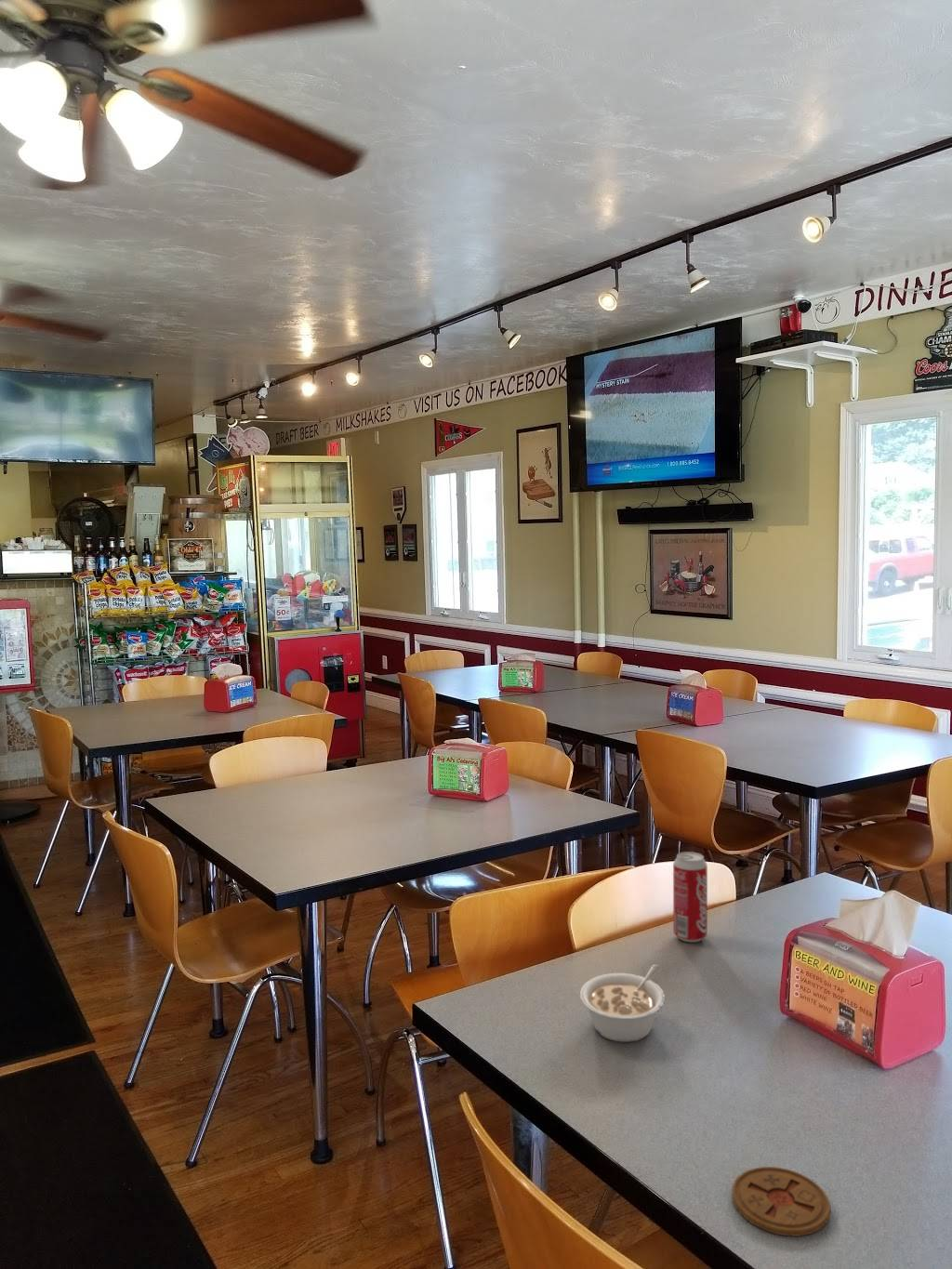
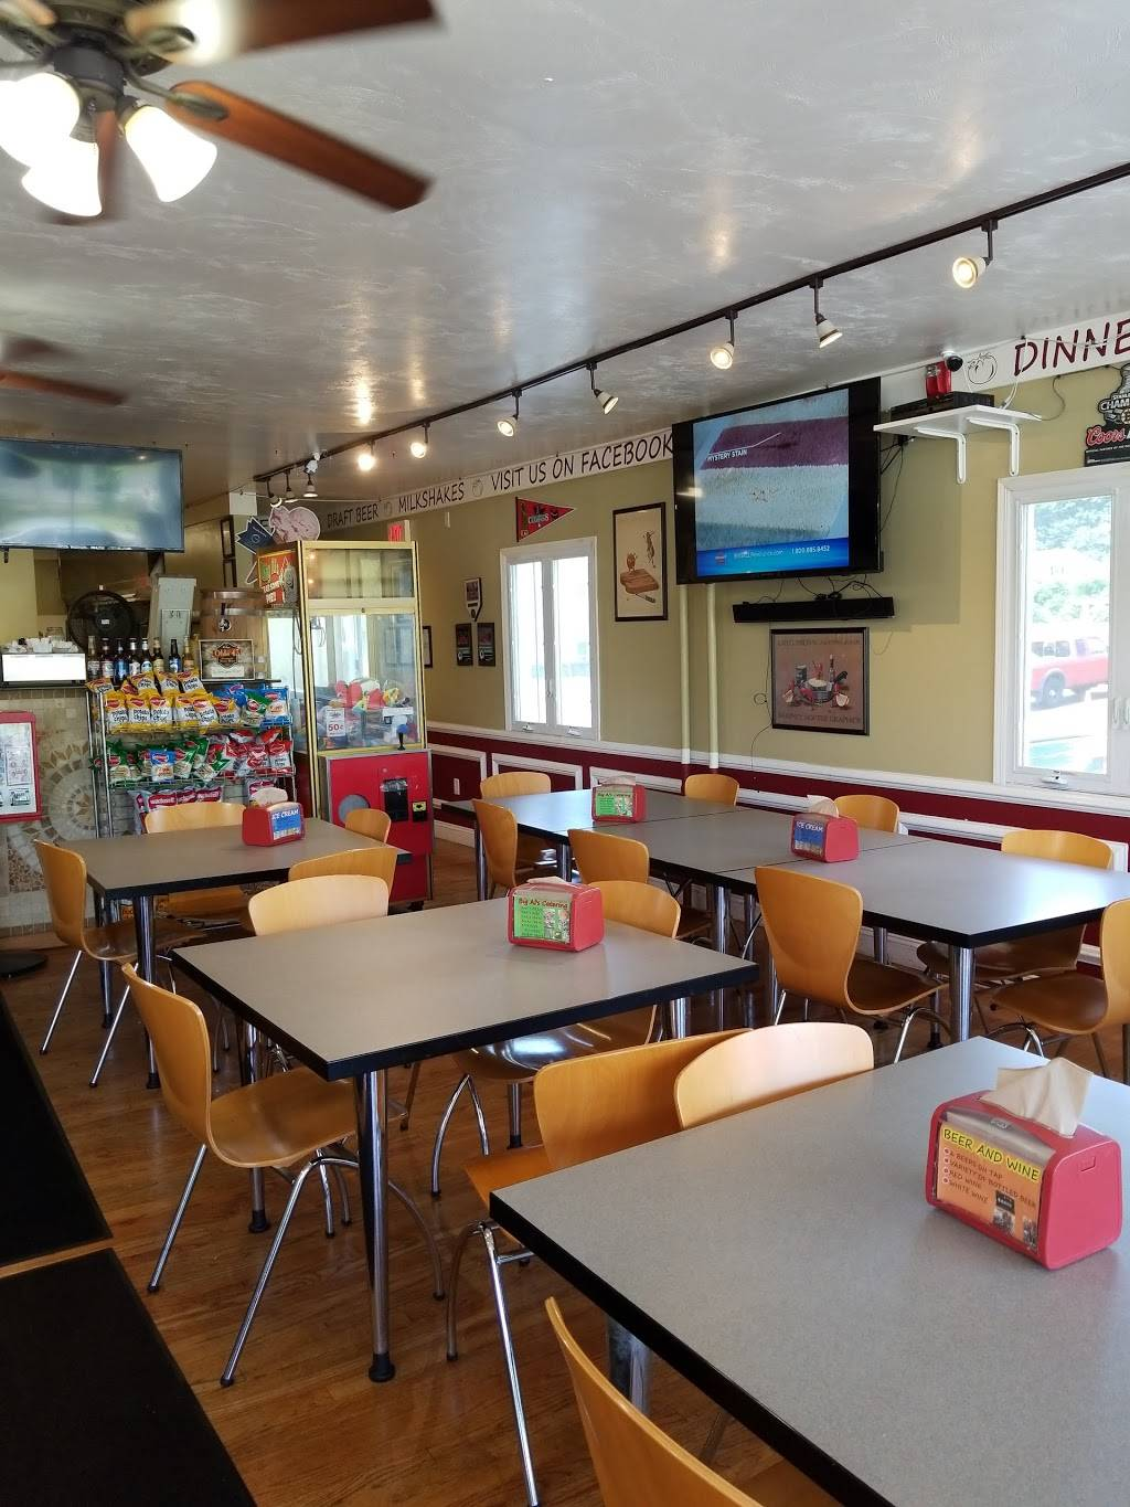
- coaster [731,1166,831,1237]
- legume [579,964,666,1043]
- beverage can [672,851,708,943]
